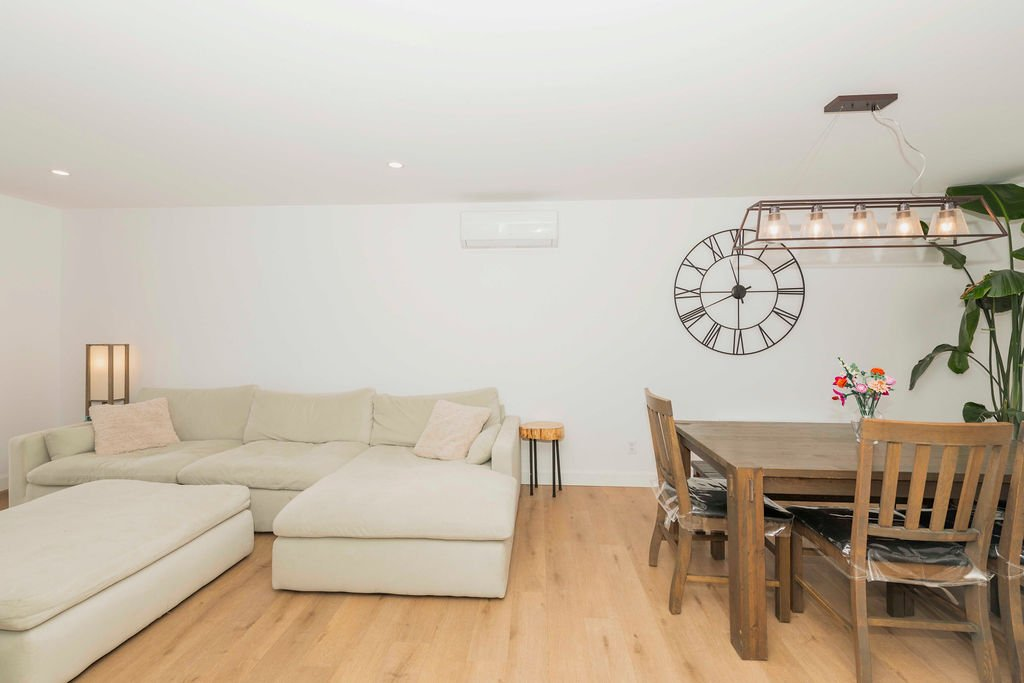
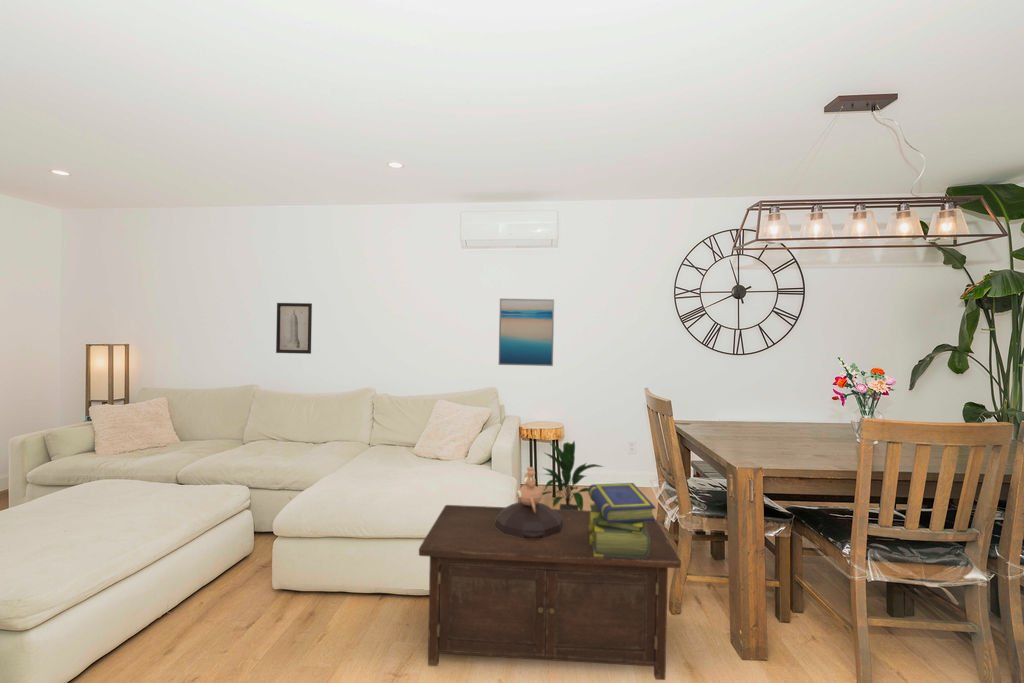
+ cabinet [418,504,682,681]
+ wall art [275,302,313,355]
+ decorative bowl [494,466,563,538]
+ stack of books [588,482,656,559]
+ indoor plant [541,440,605,510]
+ wall art [498,297,555,367]
